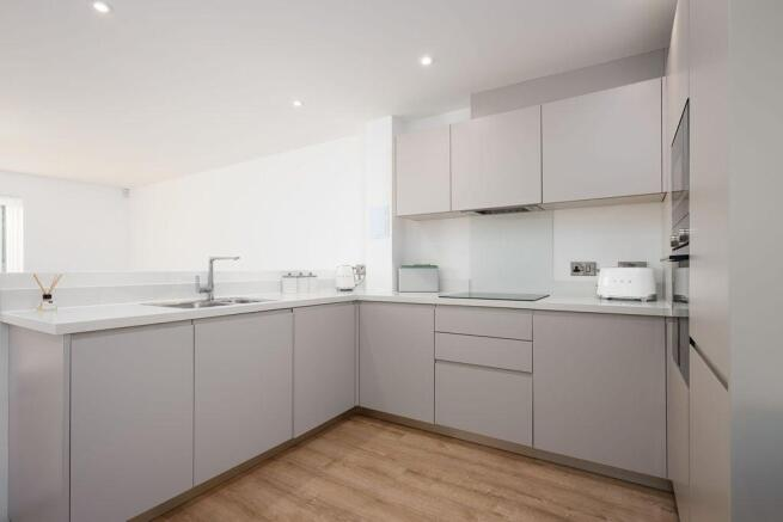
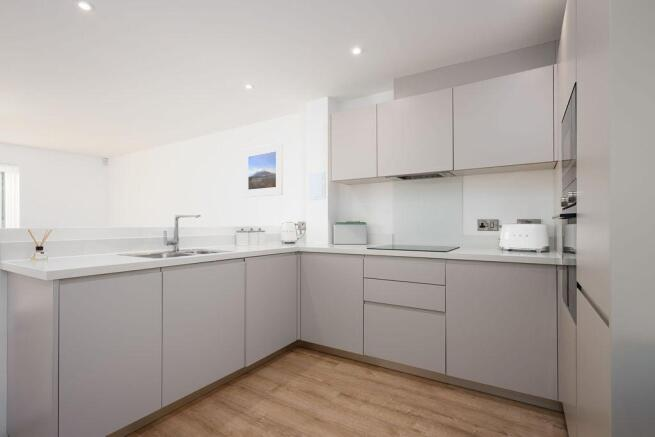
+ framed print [242,141,284,198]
